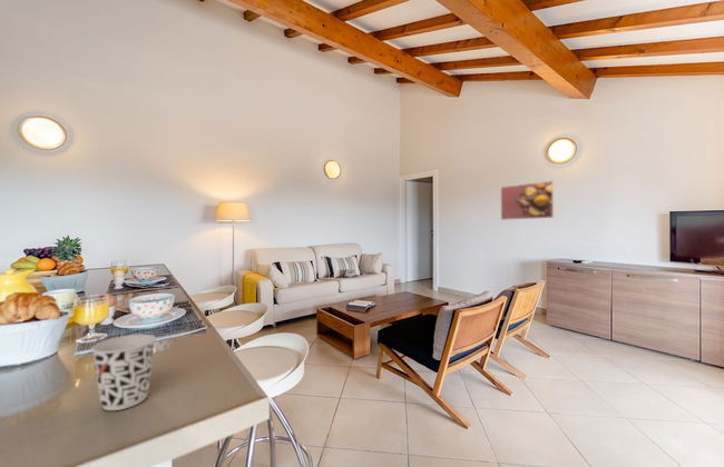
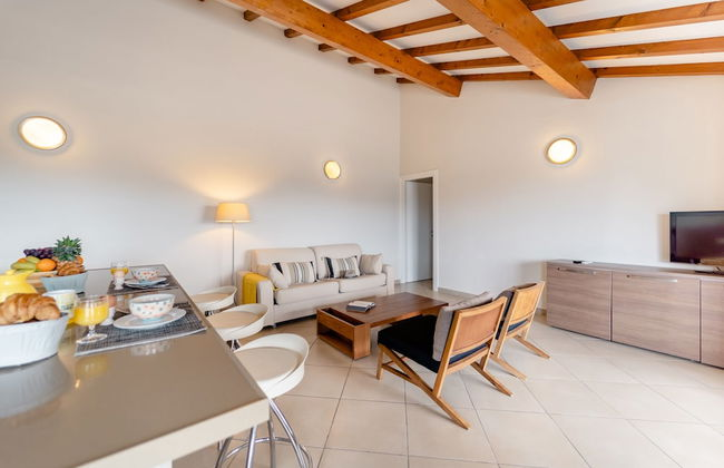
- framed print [500,180,555,221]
- cup [90,334,157,411]
